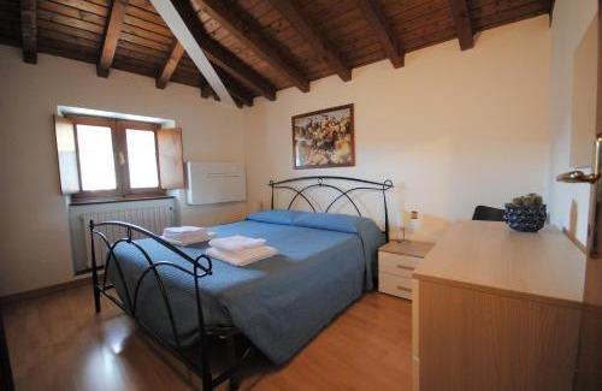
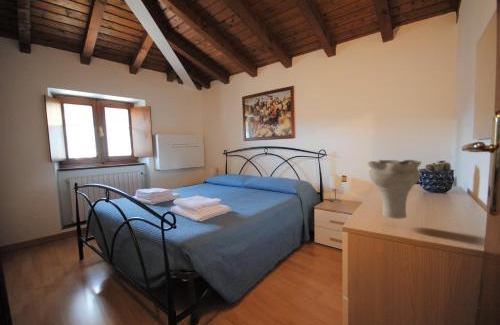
+ vase [366,159,423,220]
